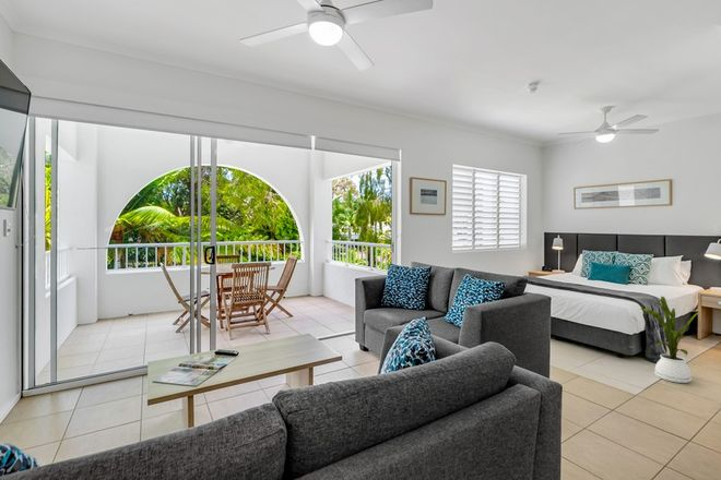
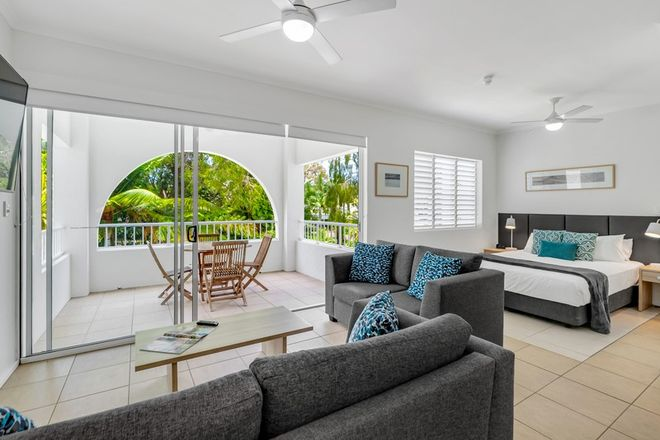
- house plant [640,296,701,384]
